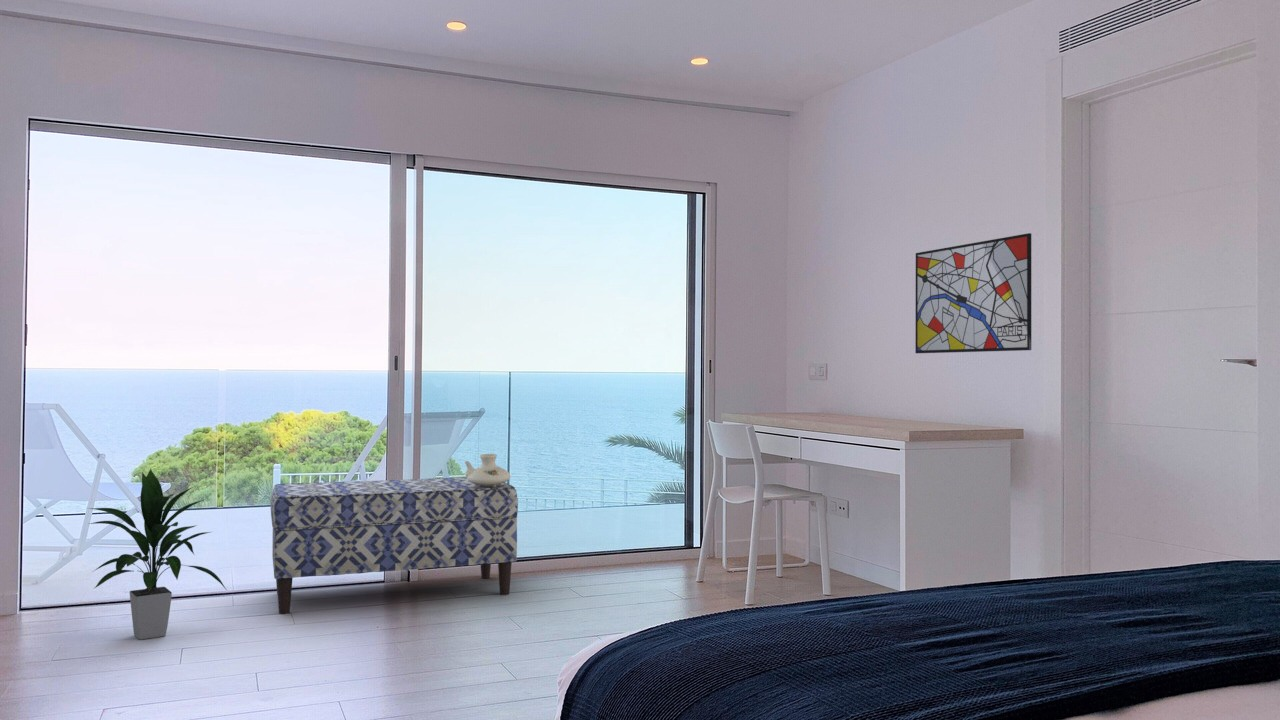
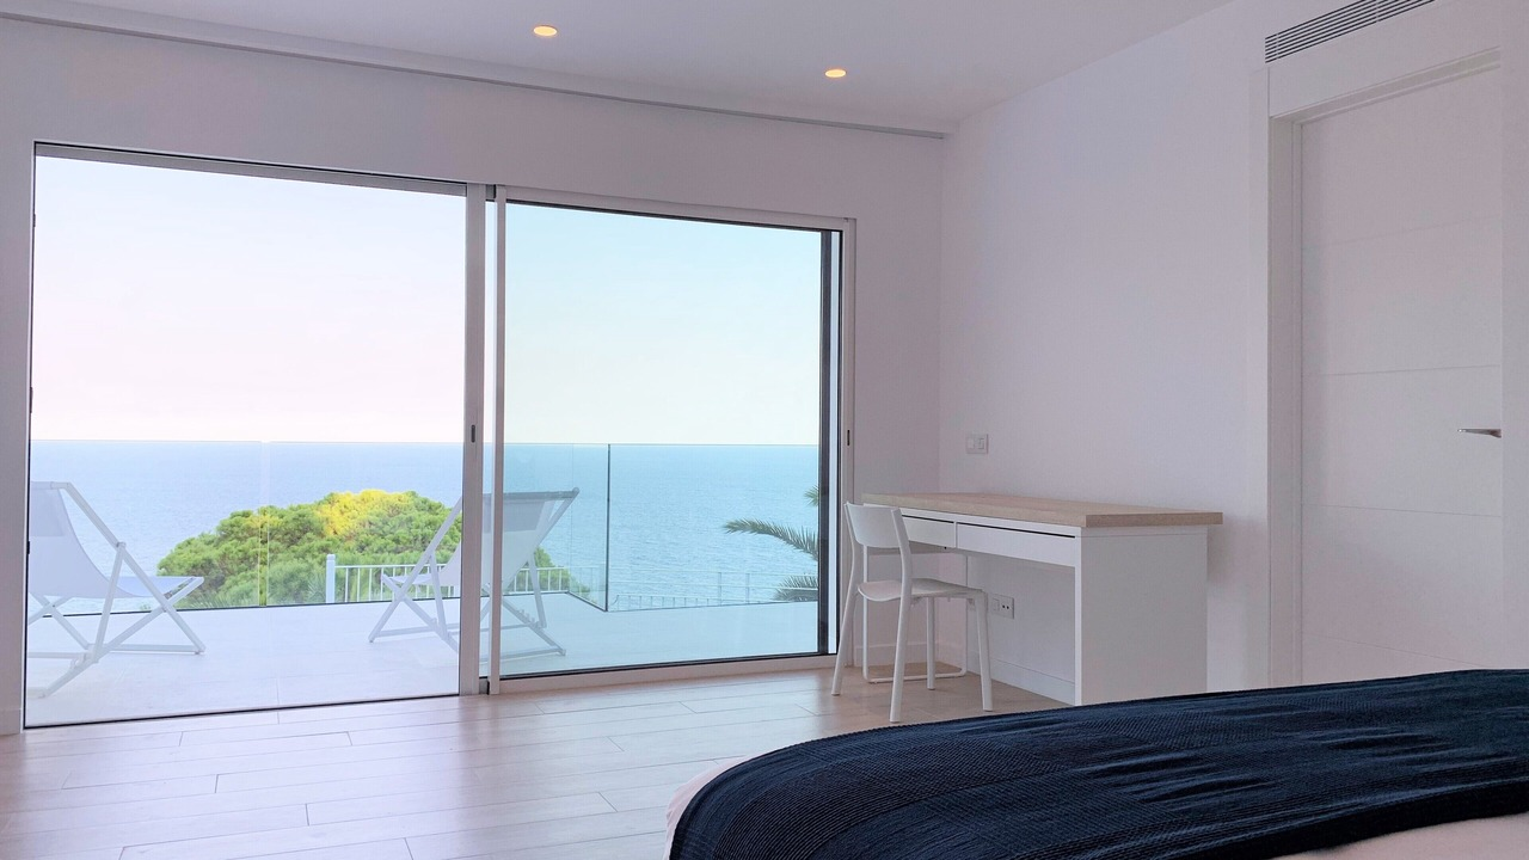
- pitcher [464,453,511,488]
- bench [270,476,519,615]
- indoor plant [87,468,227,641]
- wall art [914,232,1032,354]
